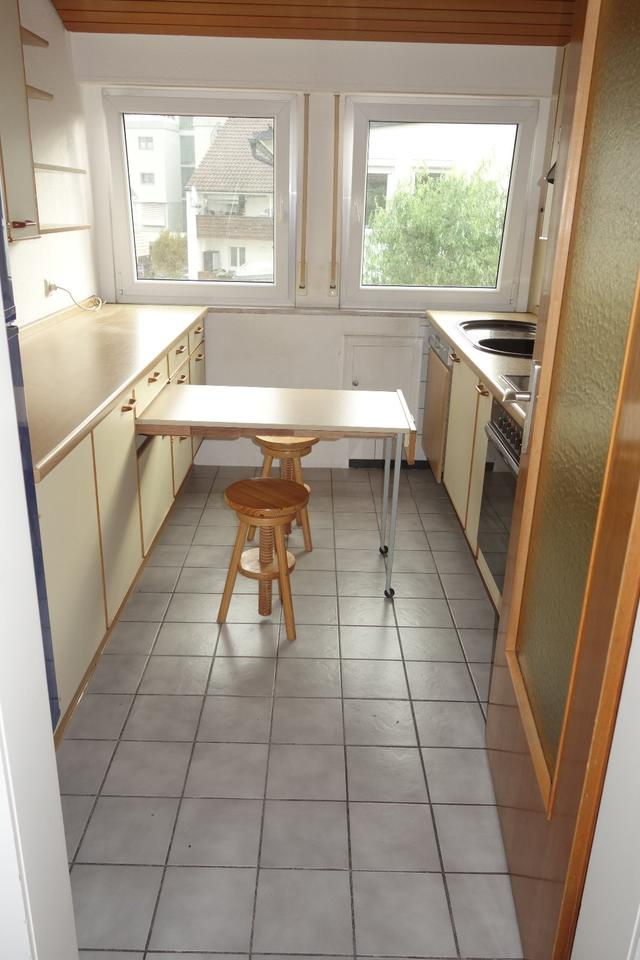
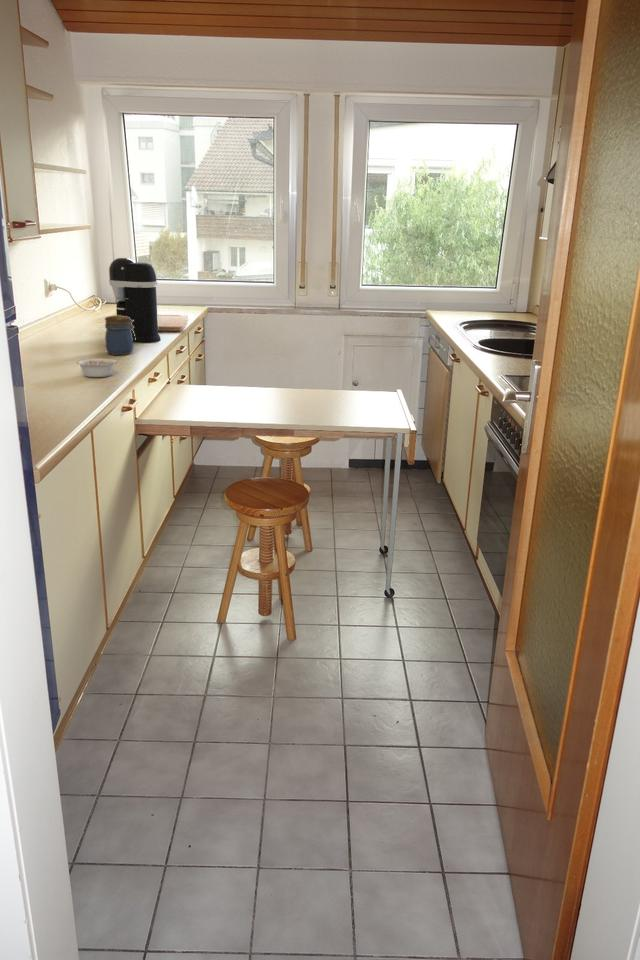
+ legume [76,358,120,378]
+ jar [104,314,136,356]
+ cutting board [157,314,189,332]
+ coffee maker [108,257,161,343]
